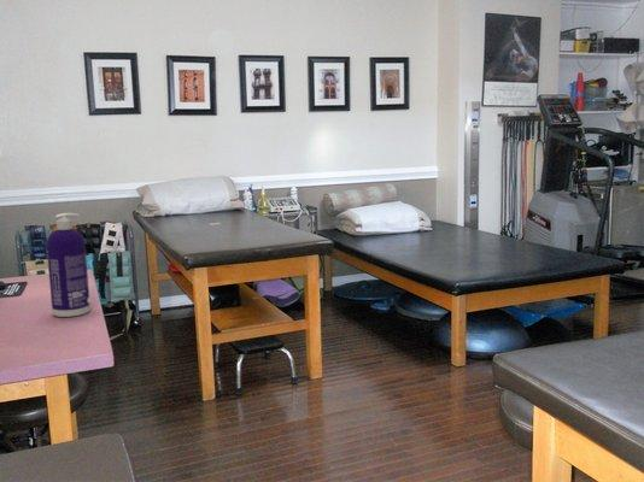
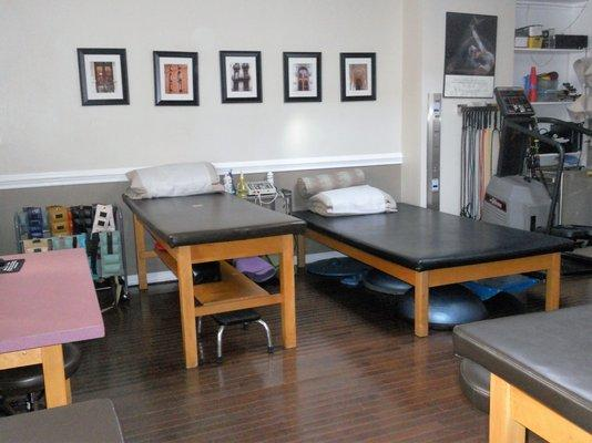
- spray bottle [45,212,92,318]
